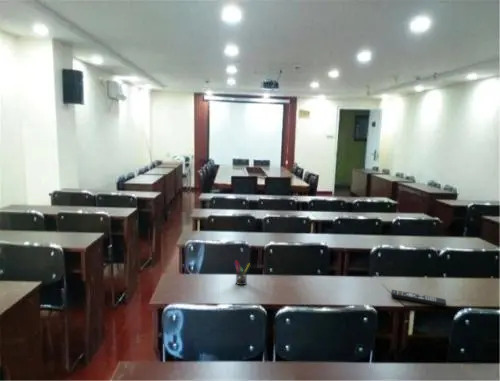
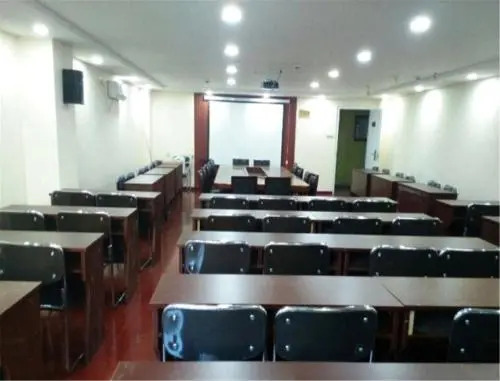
- remote control [390,289,447,308]
- pen holder [233,260,251,286]
